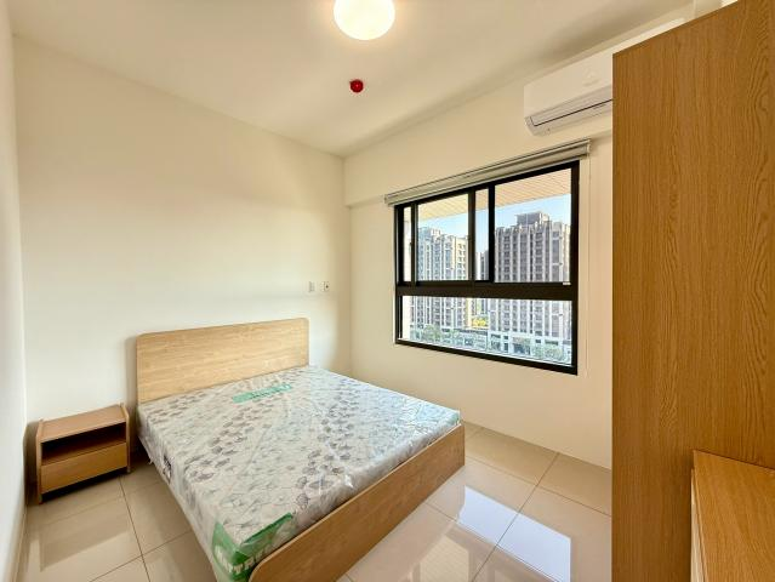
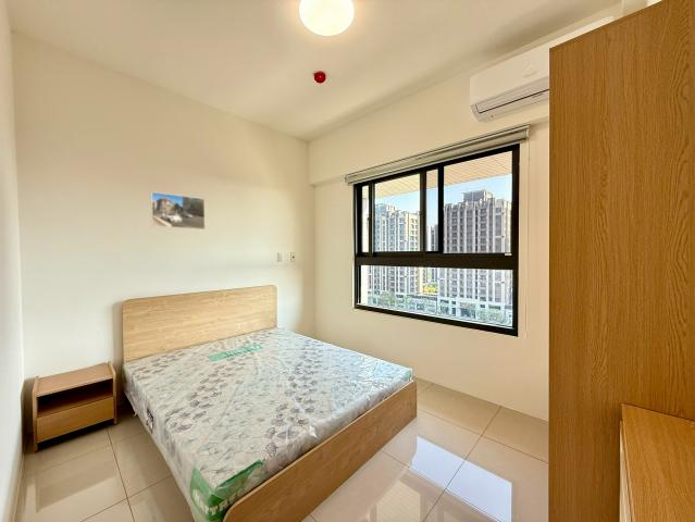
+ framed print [149,190,207,231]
